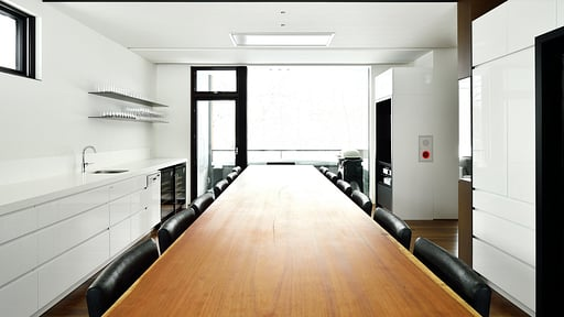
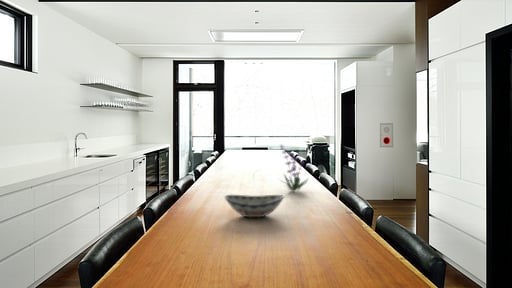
+ decorative bowl [223,194,286,218]
+ plant [278,143,309,193]
